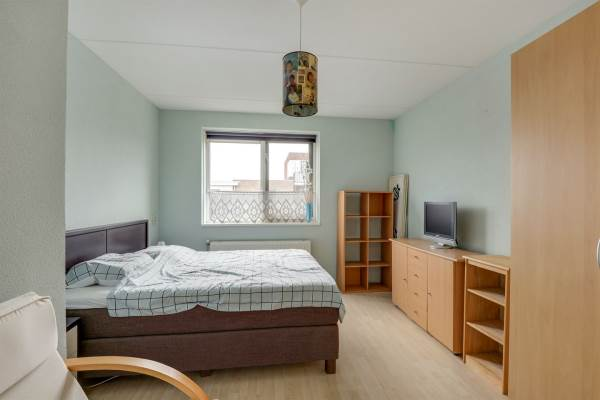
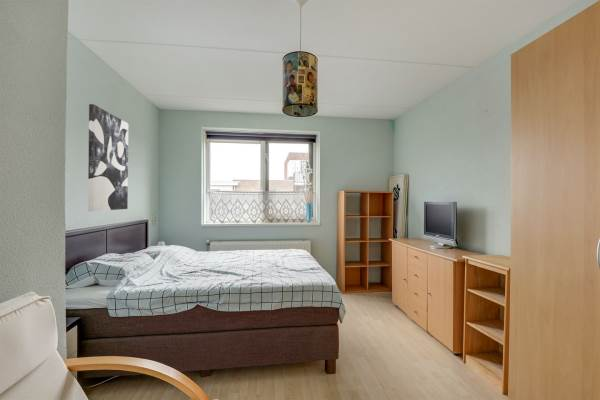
+ wall art [87,103,129,212]
